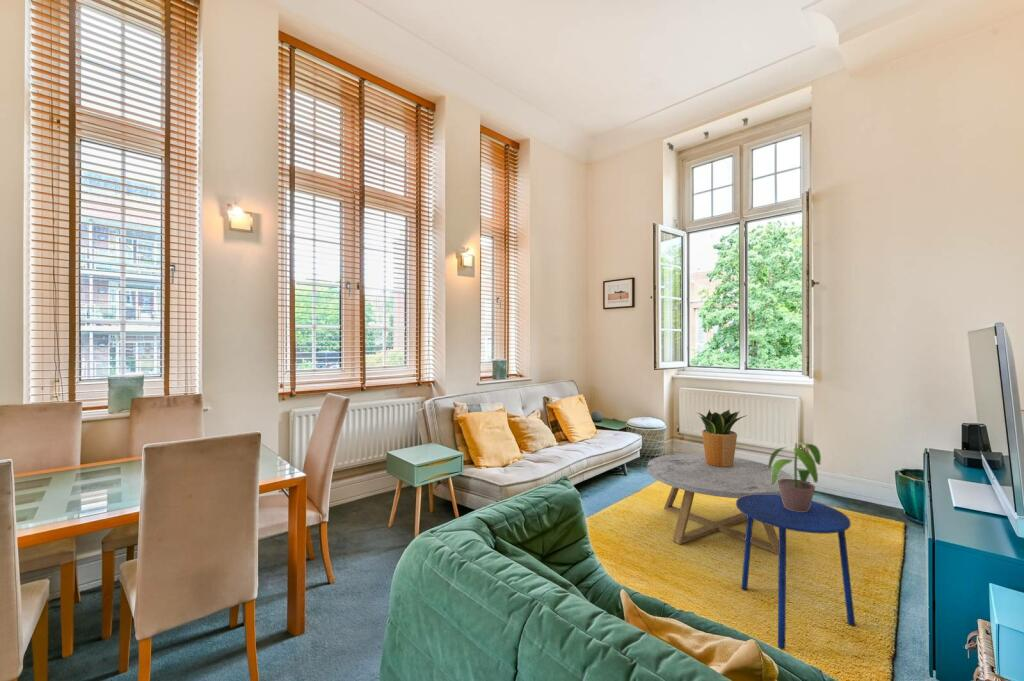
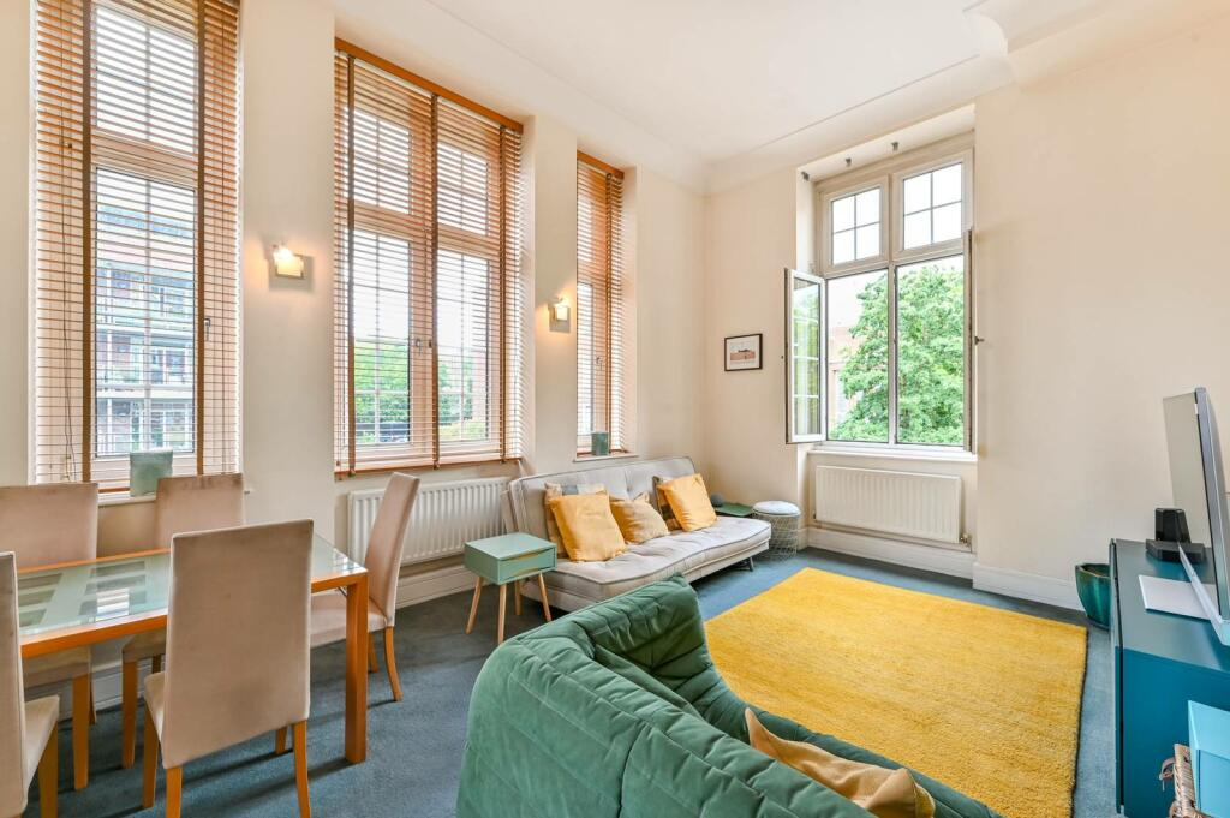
- potted plant [767,441,822,512]
- coffee table [647,453,795,555]
- potted plant [697,408,748,467]
- side table [735,494,856,650]
